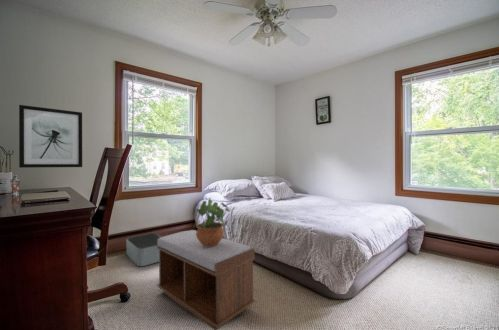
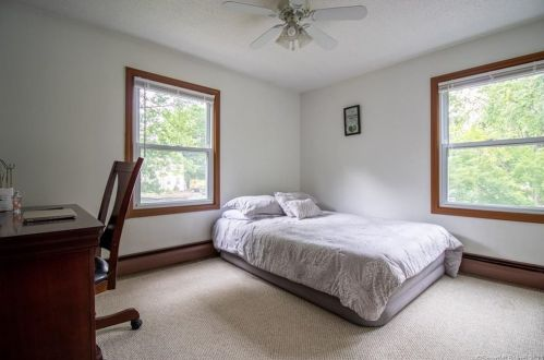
- wall art [18,104,83,169]
- storage bin [125,232,162,267]
- bench [156,229,256,330]
- potted plant [192,197,233,247]
